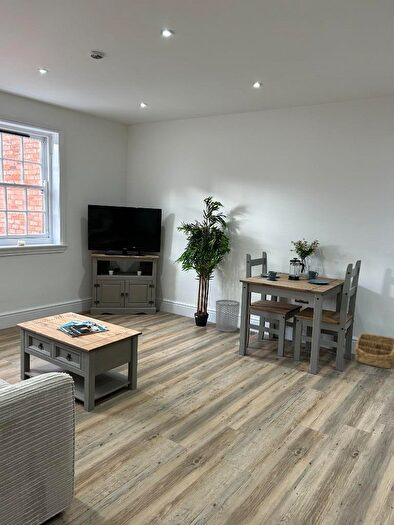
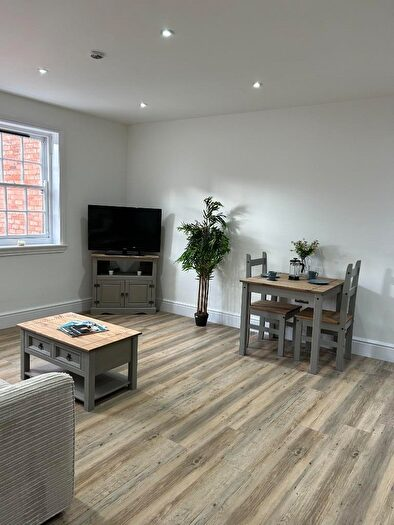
- waste bin [215,299,241,333]
- basket [354,332,394,369]
